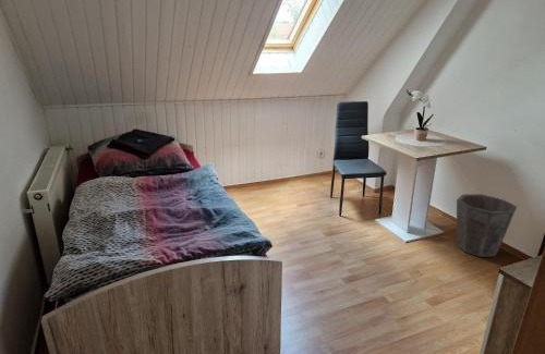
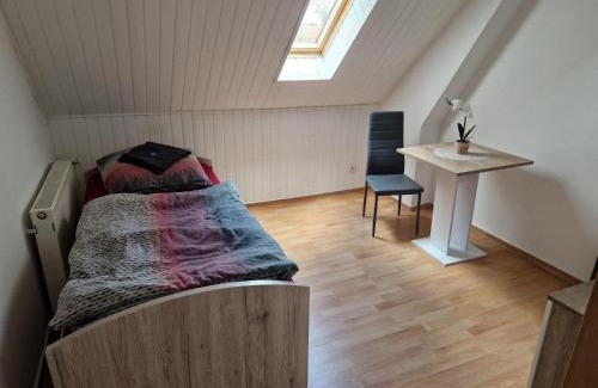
- waste bin [456,193,518,258]
